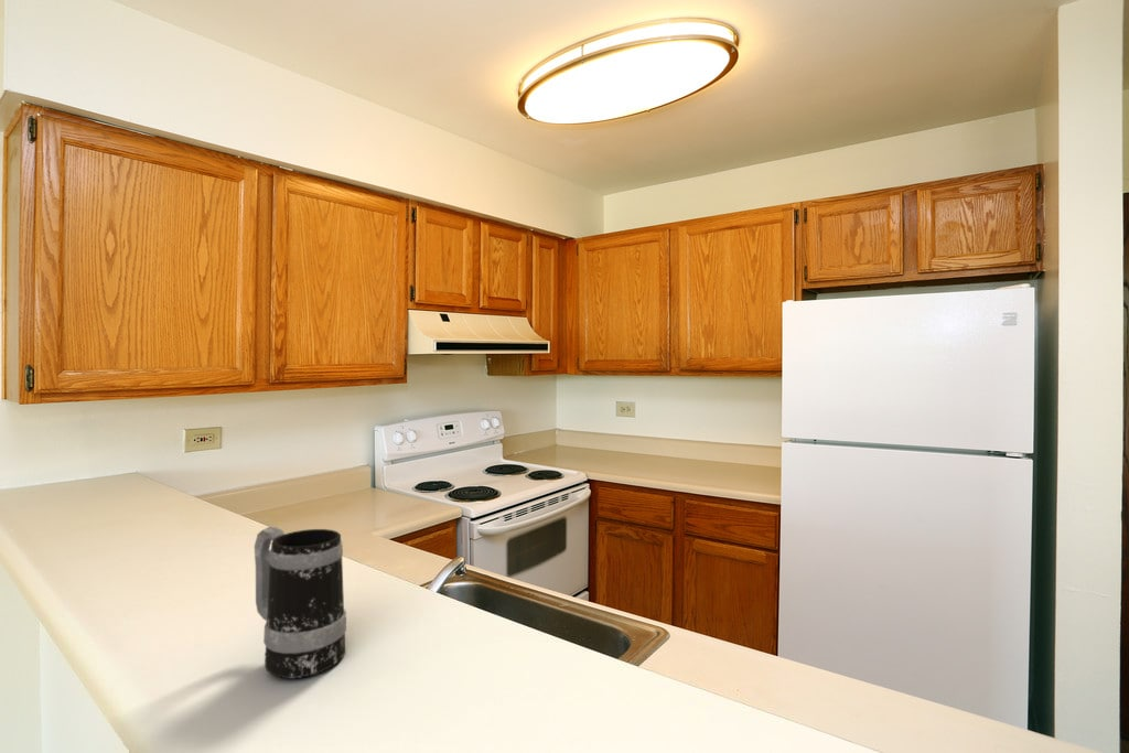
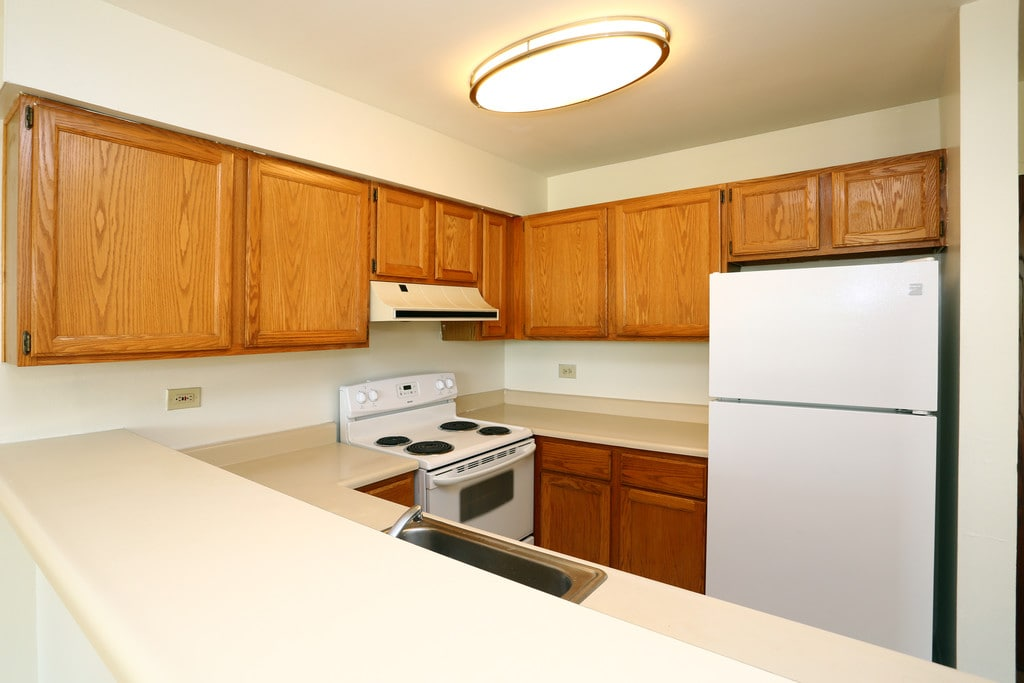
- mug [254,526,347,679]
